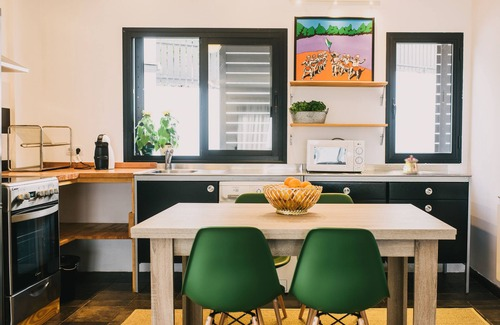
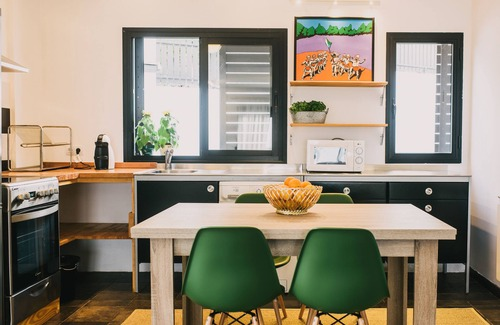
- teapot [402,154,420,175]
